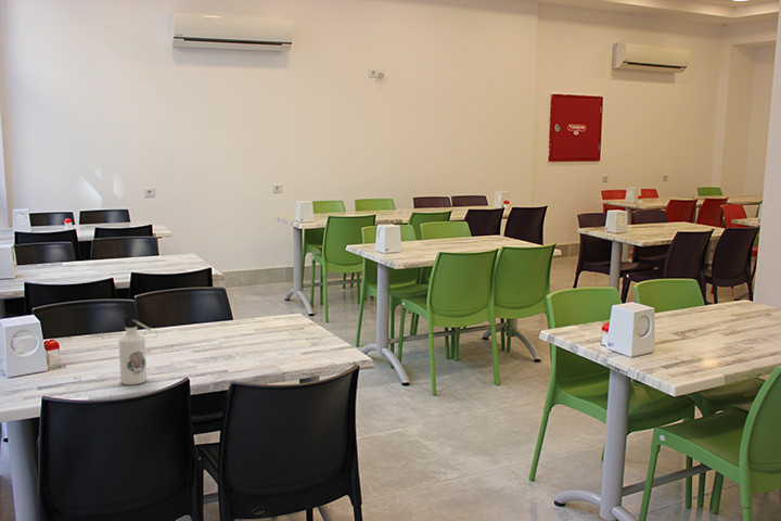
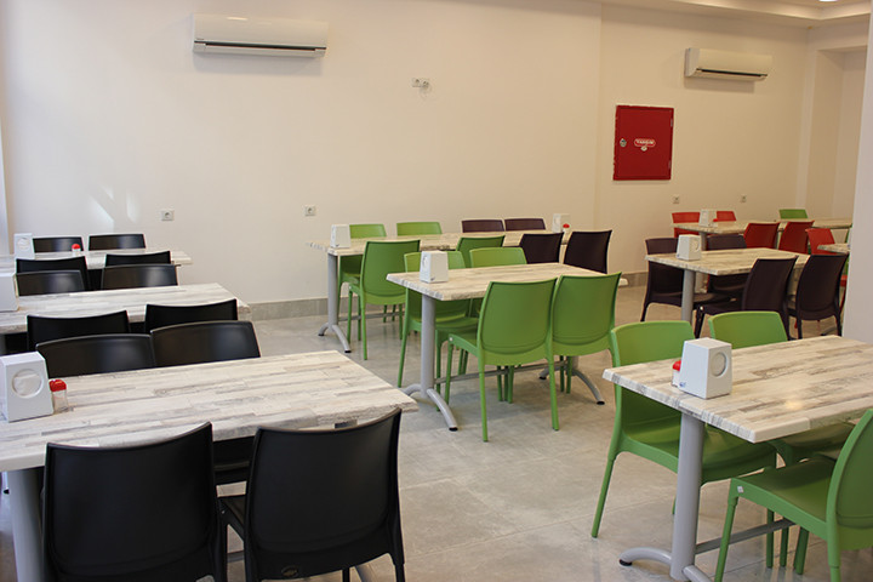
- water bottle [118,315,158,385]
